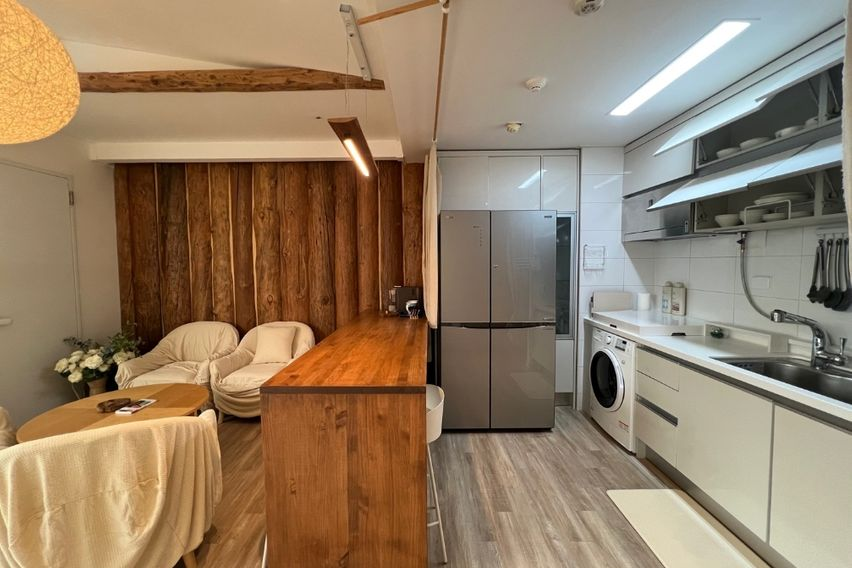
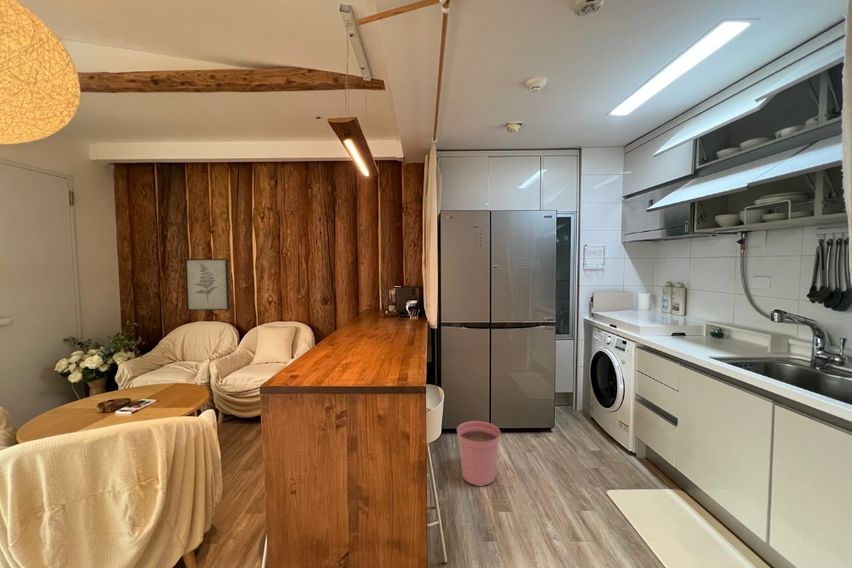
+ plant pot [456,420,501,487]
+ wall art [184,258,231,311]
